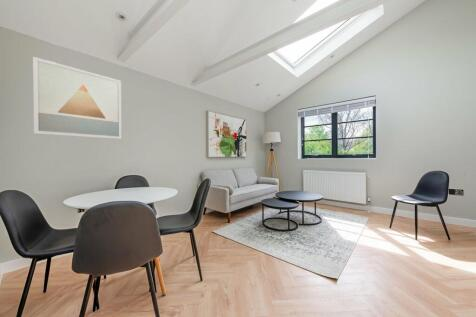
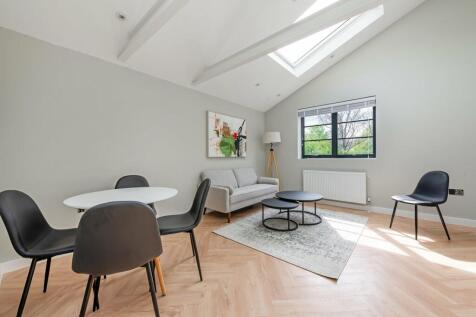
- wall art [32,56,123,140]
